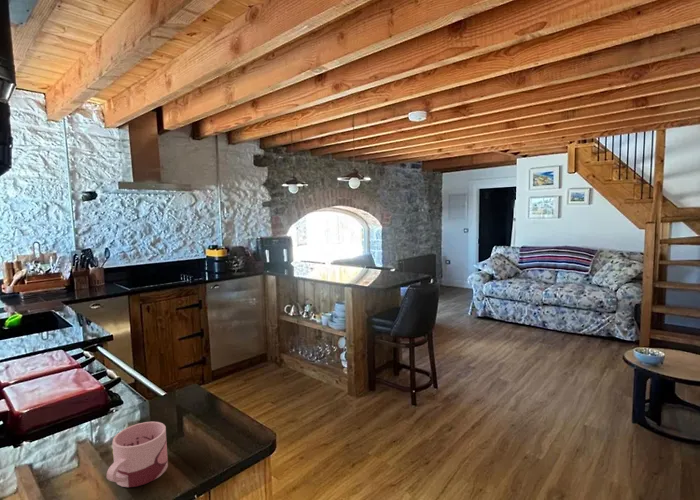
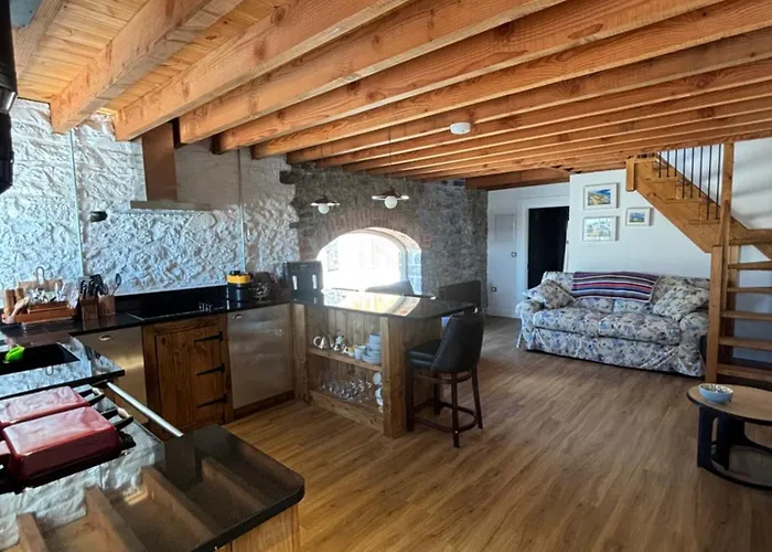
- mug [106,421,169,488]
